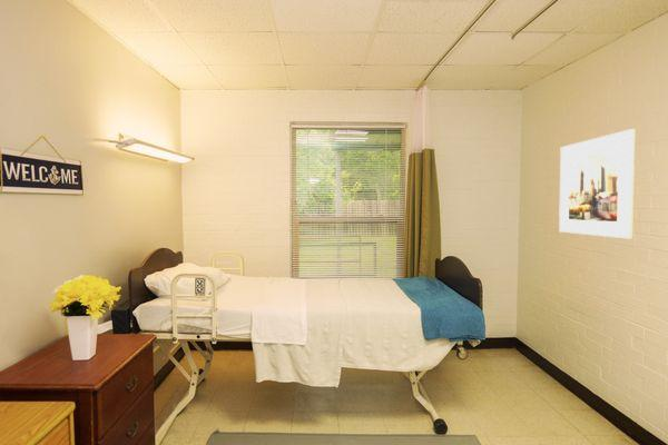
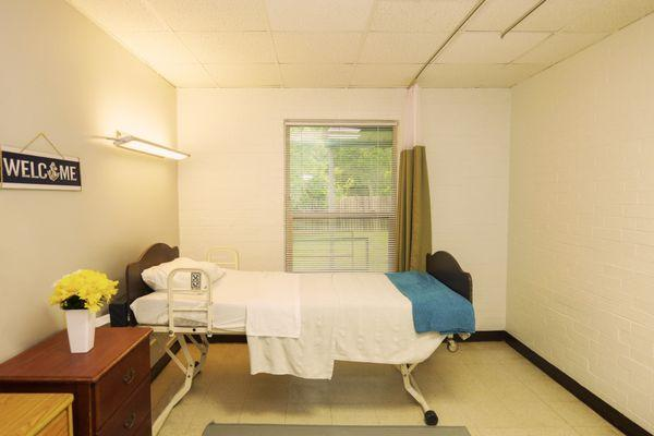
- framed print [558,128,636,240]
